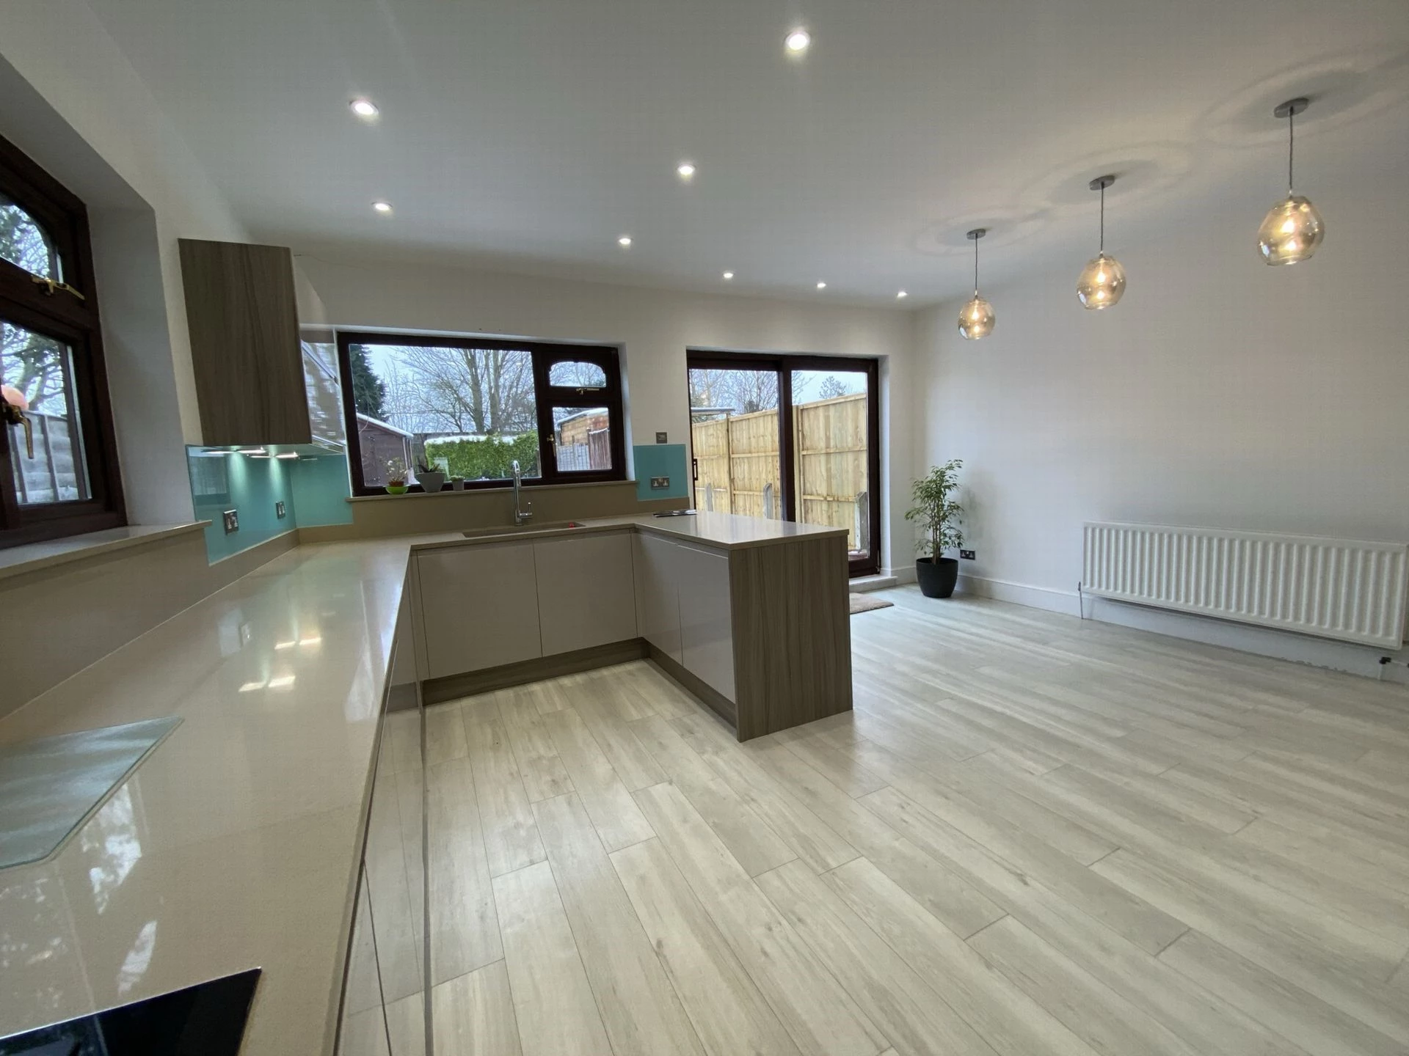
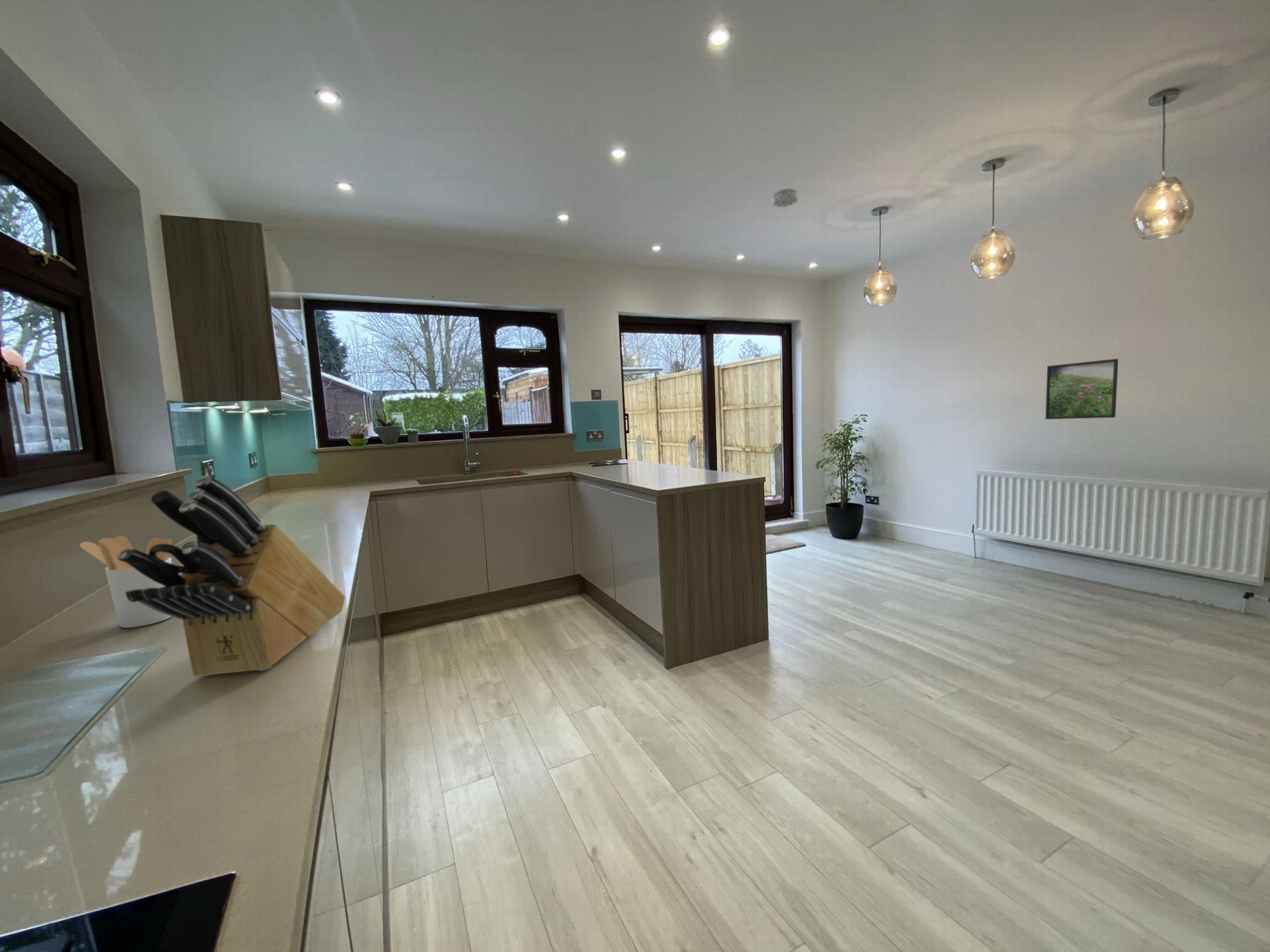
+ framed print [1045,358,1119,420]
+ knife block [117,475,346,677]
+ smoke detector [772,188,798,208]
+ utensil holder [79,535,173,629]
